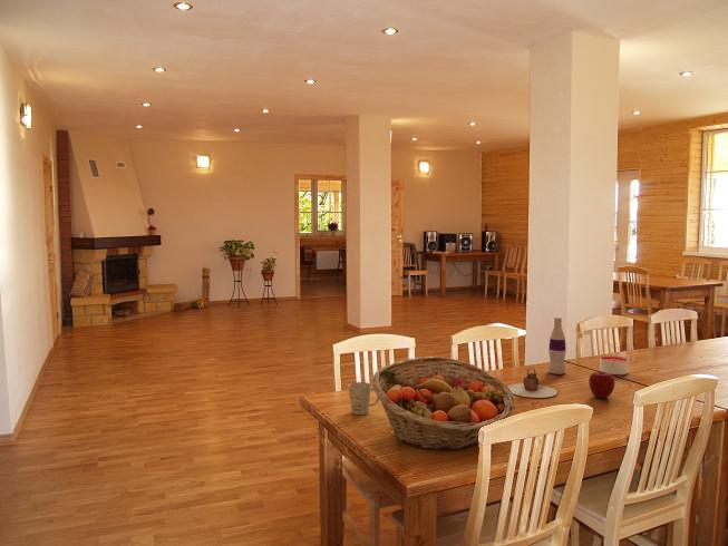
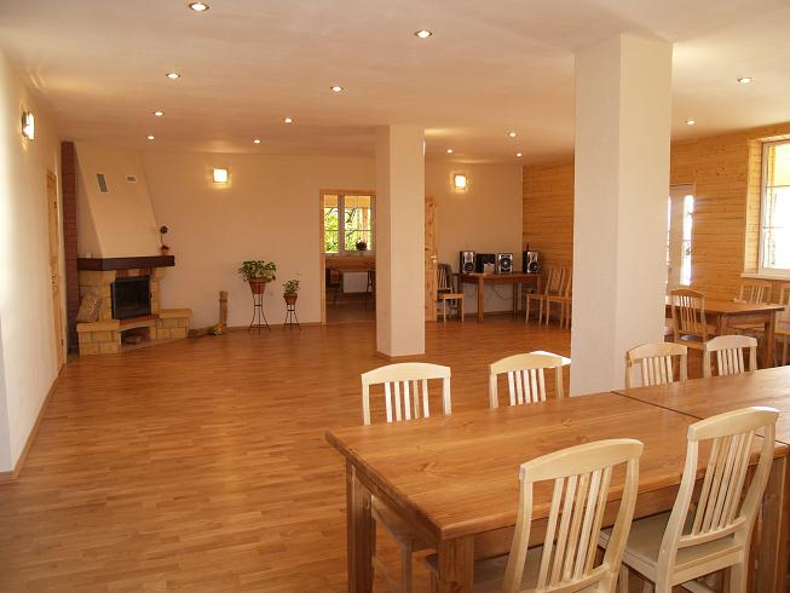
- fruit basket [370,355,516,451]
- apple [588,371,615,399]
- mug [347,381,380,416]
- candle [599,354,630,376]
- bottle [547,316,567,376]
- teapot [506,367,557,399]
